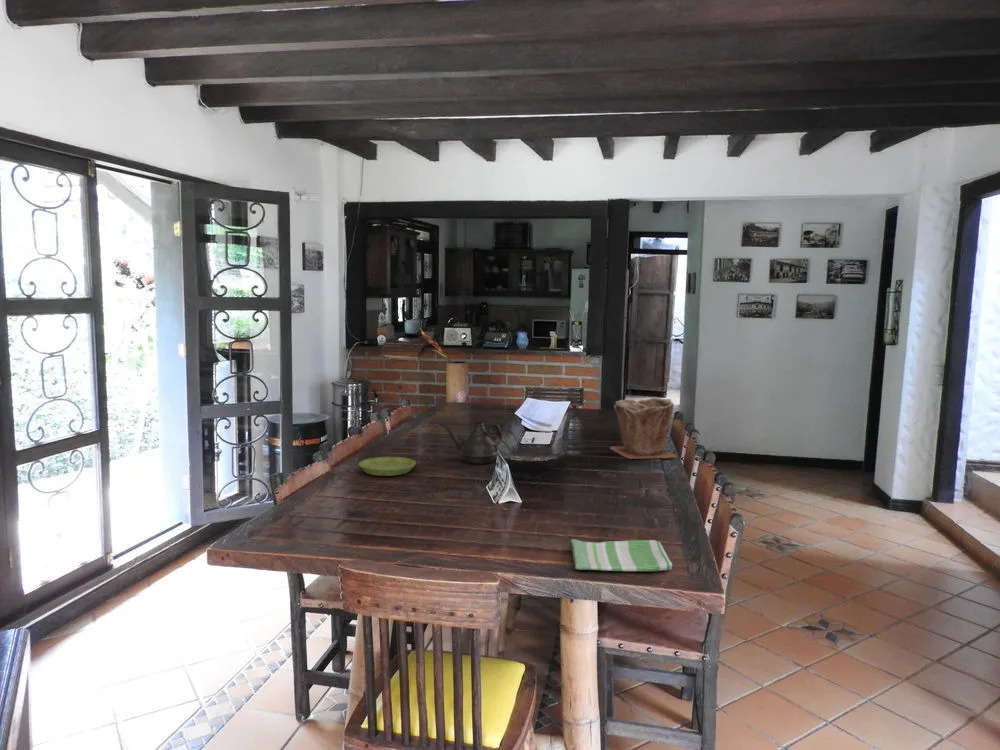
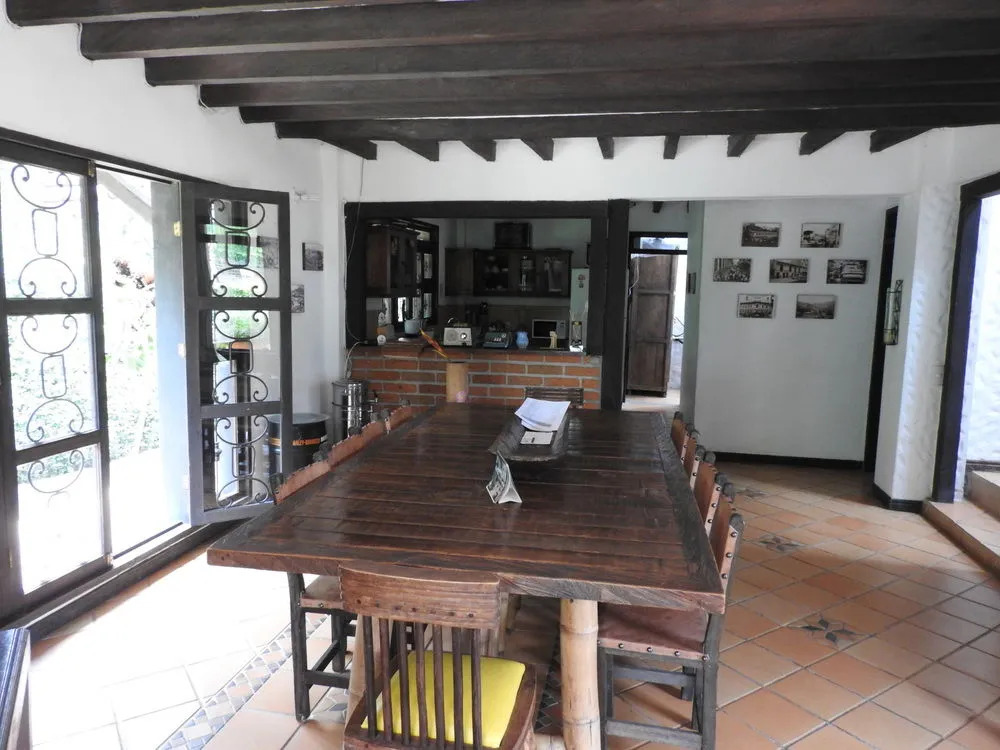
- teapot [439,421,503,465]
- saucer [358,456,417,477]
- plant pot [609,397,679,460]
- dish towel [570,538,673,572]
